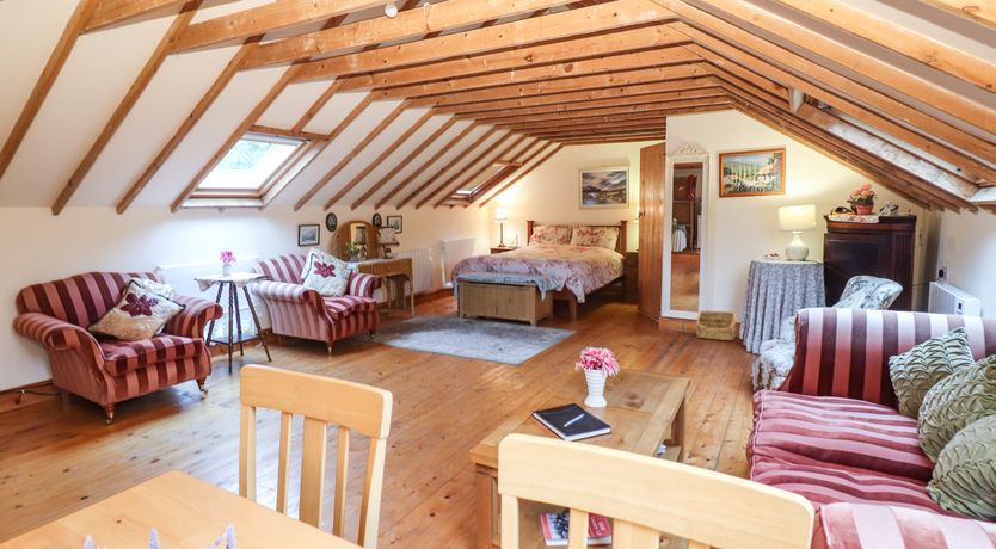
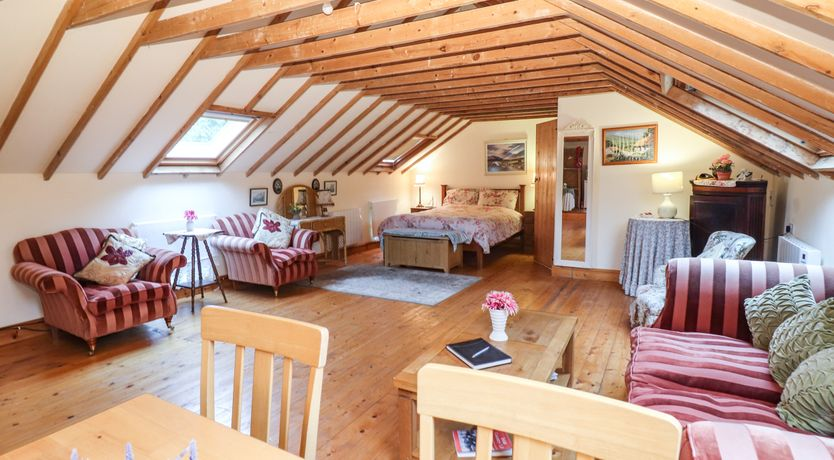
- basket [695,309,737,341]
